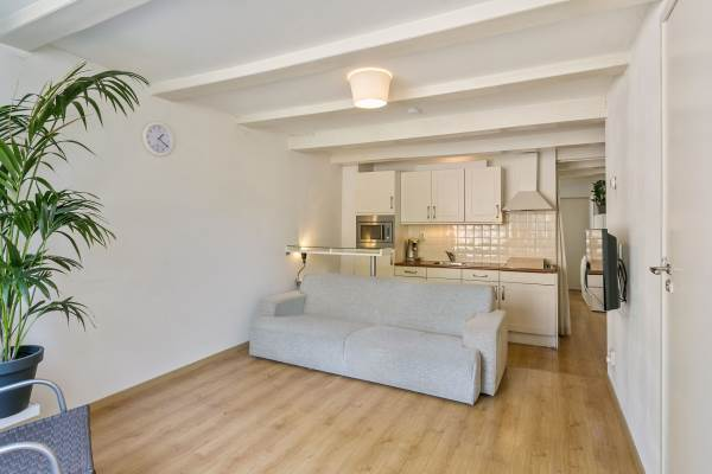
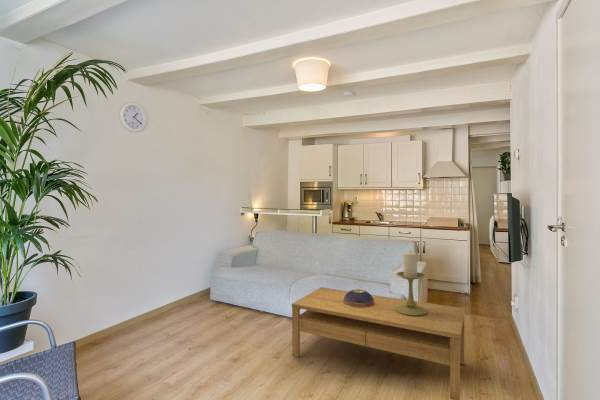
+ coffee table [291,286,466,400]
+ candle holder [395,251,428,315]
+ decorative bowl [343,288,374,308]
